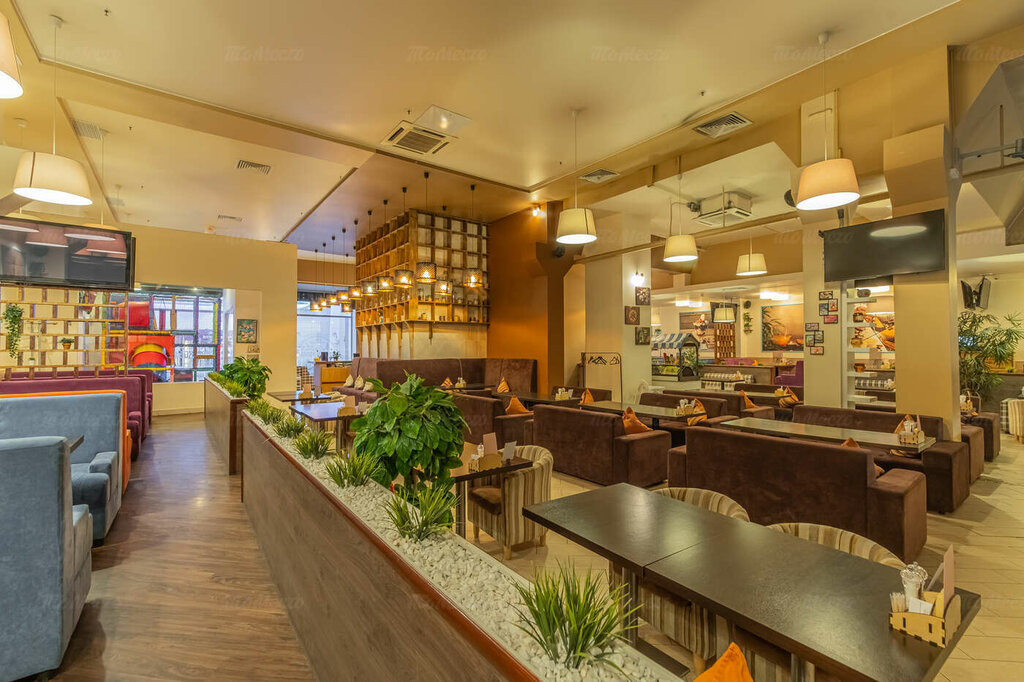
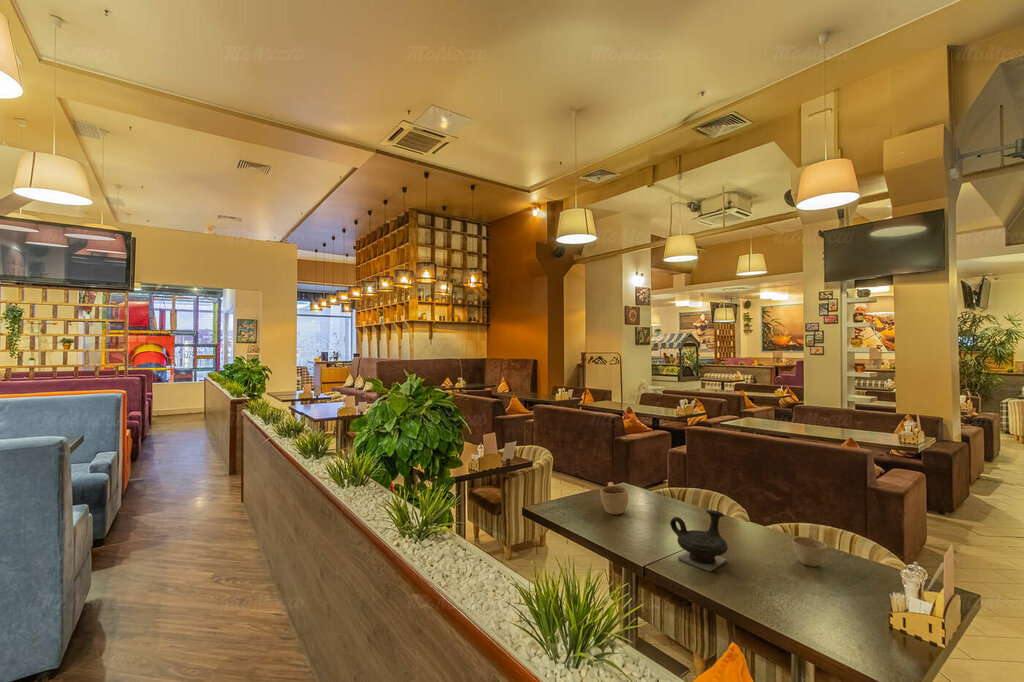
+ teapot [669,509,729,572]
+ cup [600,481,629,515]
+ flower pot [791,536,828,567]
